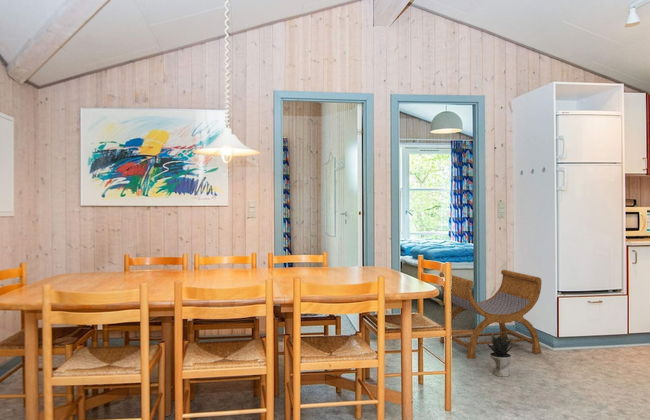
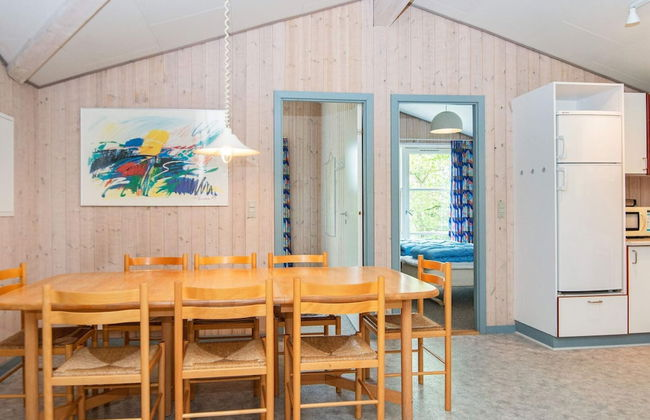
- stool [438,269,542,360]
- potted plant [484,331,516,378]
